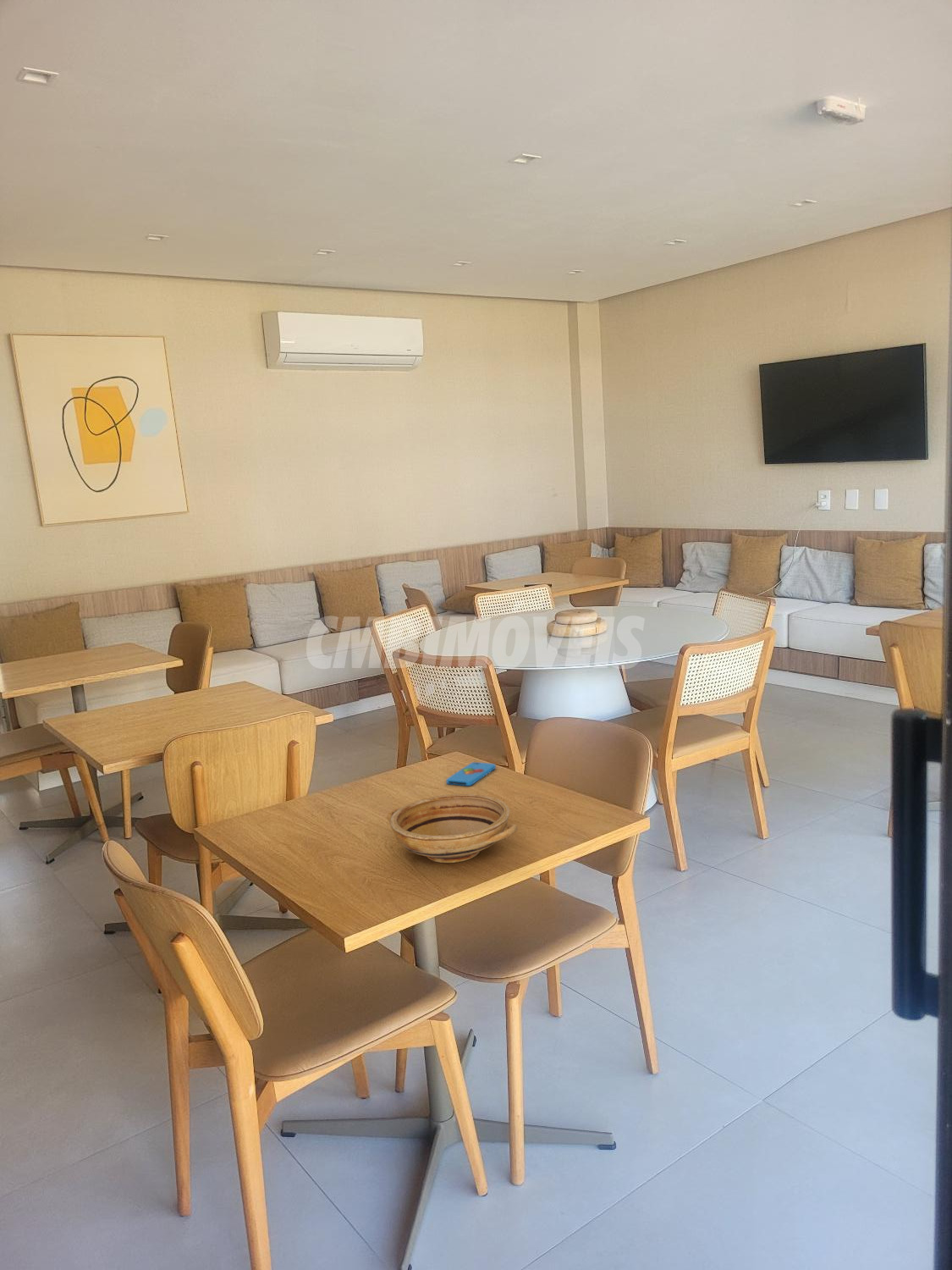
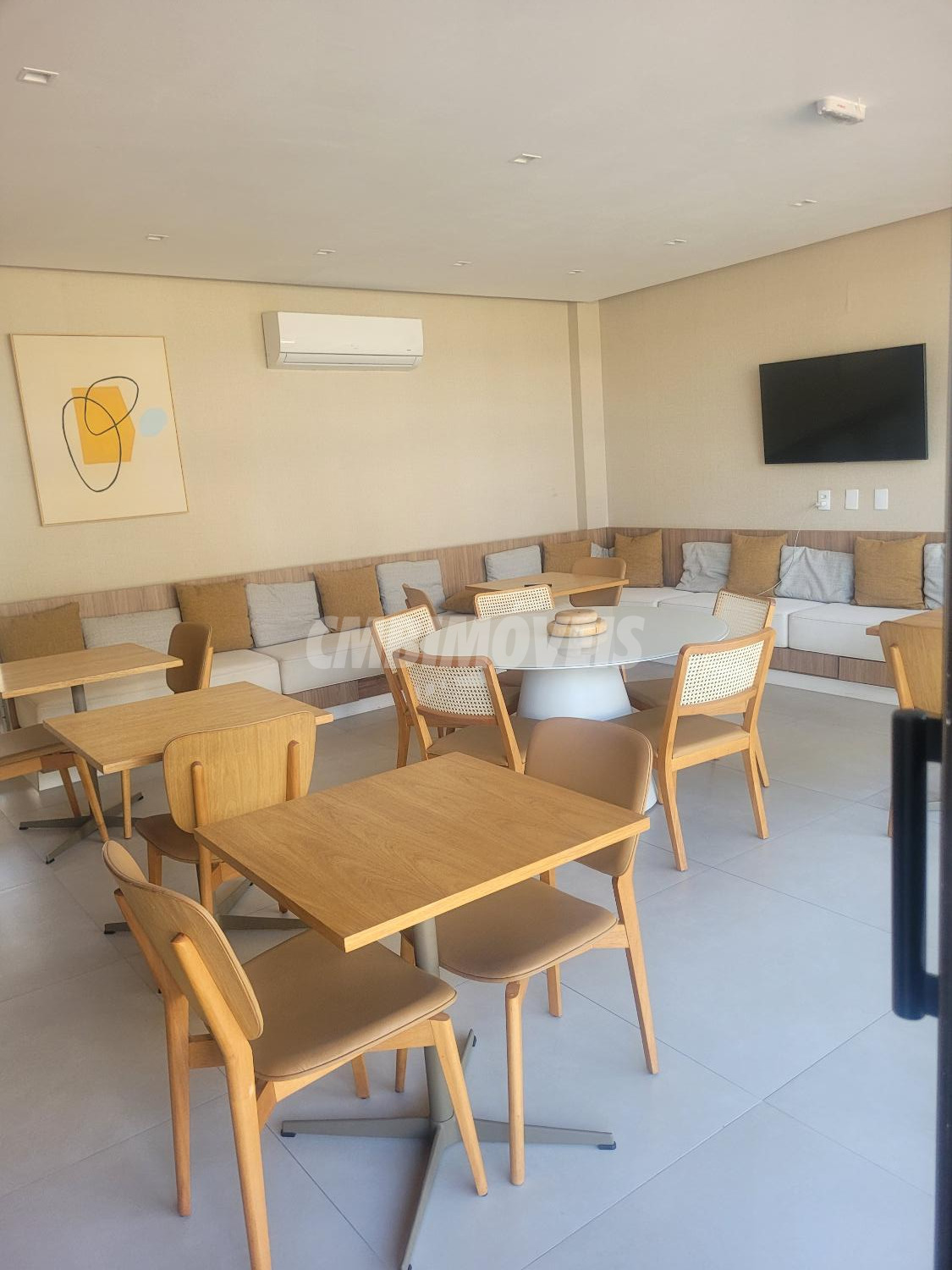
- smartphone [445,761,497,787]
- ceramic bowl [387,793,519,864]
